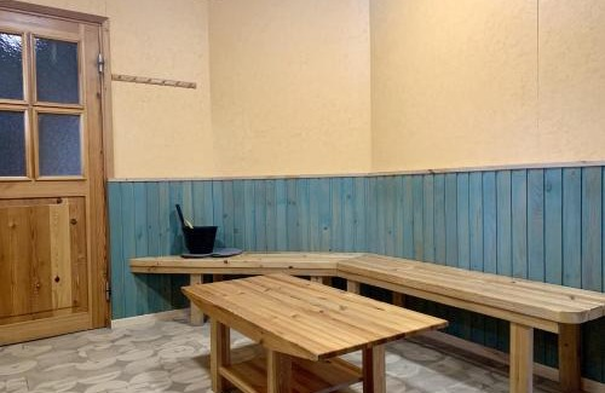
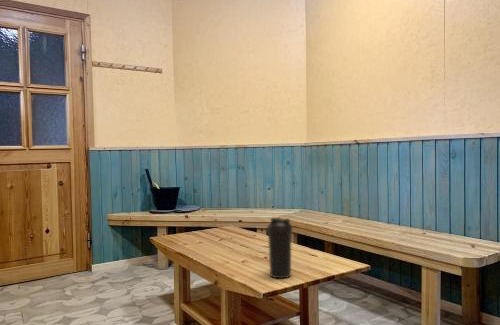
+ water bottle [266,217,293,279]
